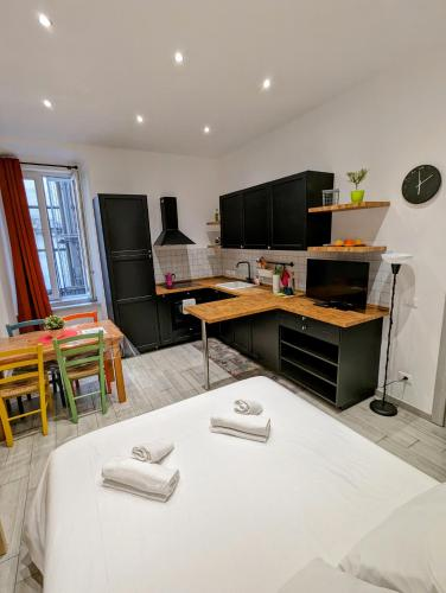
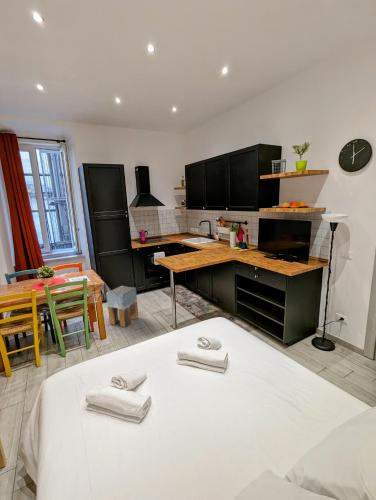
+ stool [105,285,139,328]
